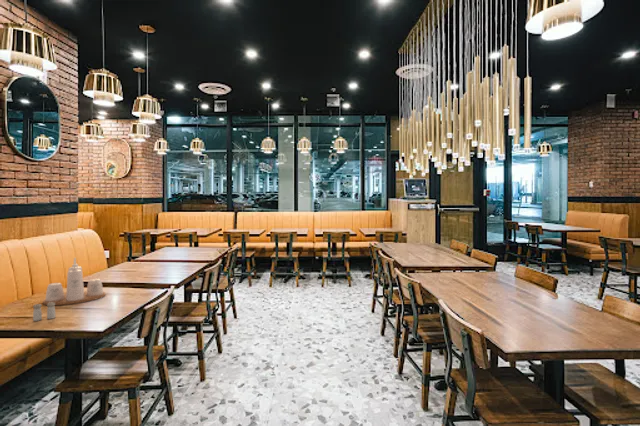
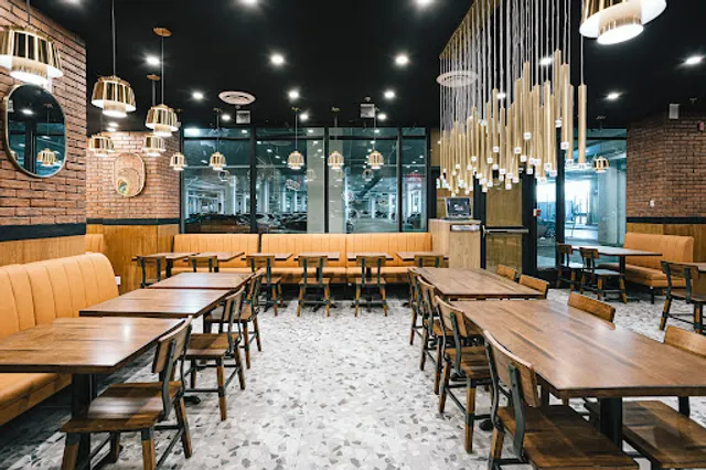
- salt and pepper shaker [32,302,56,322]
- condiment set [42,257,106,306]
